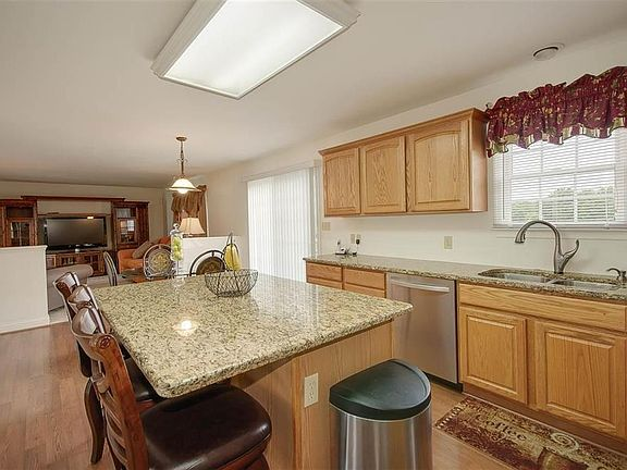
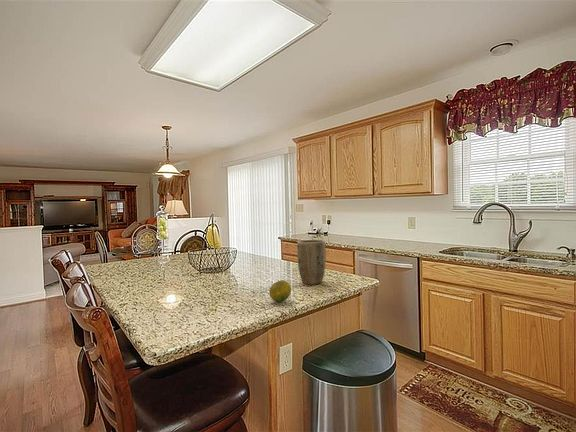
+ plant pot [296,239,327,285]
+ fruit [268,279,292,303]
